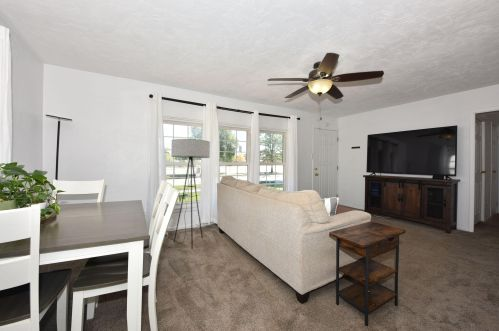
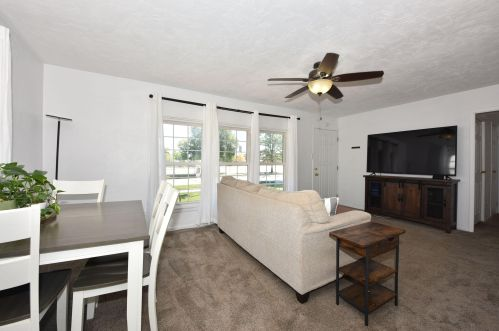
- floor lamp [164,138,211,250]
